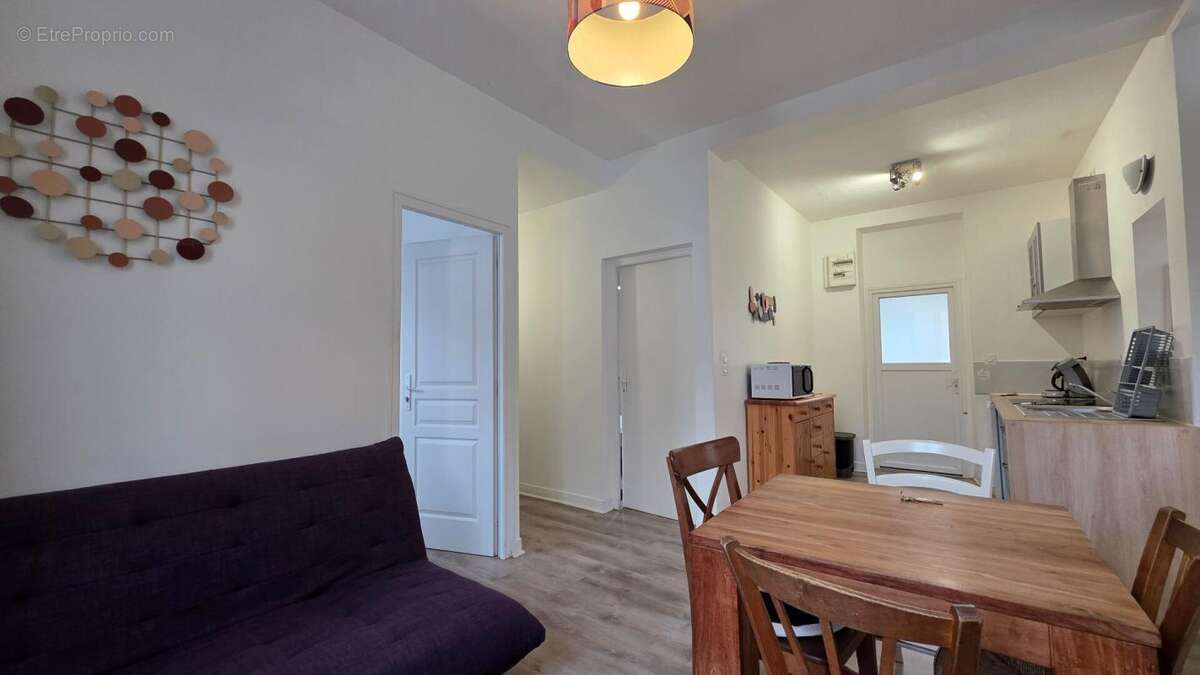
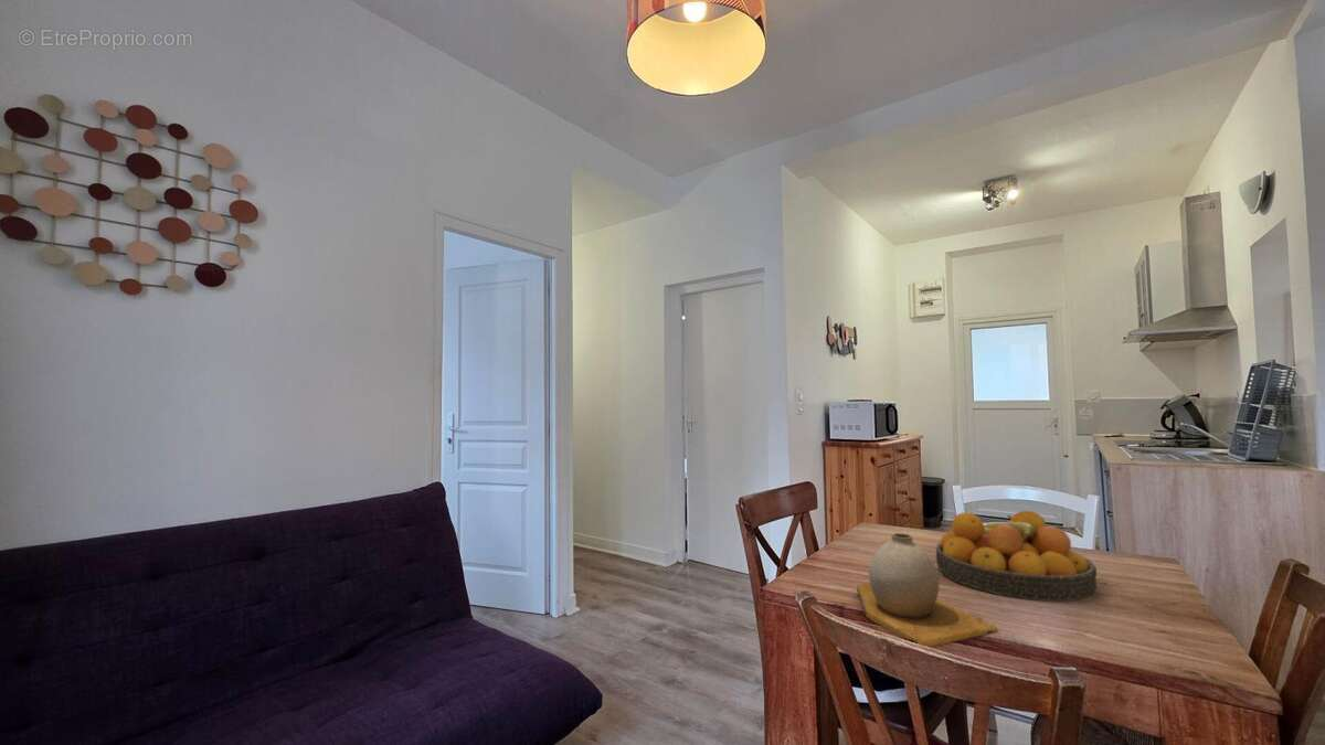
+ fruit bowl [935,510,1098,603]
+ vase [856,532,999,648]
